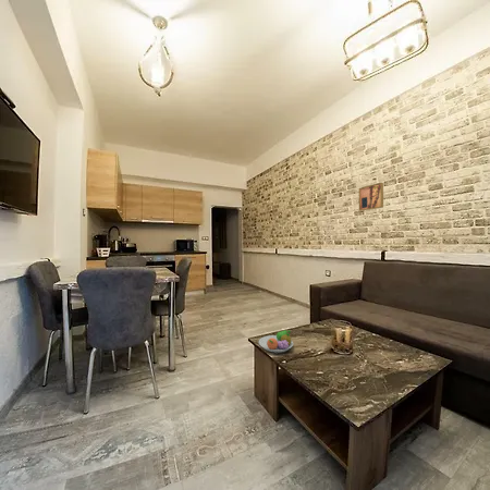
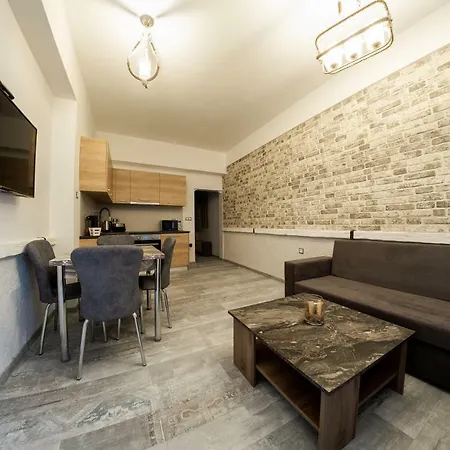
- fruit bowl [258,329,294,354]
- wall art [358,182,384,212]
